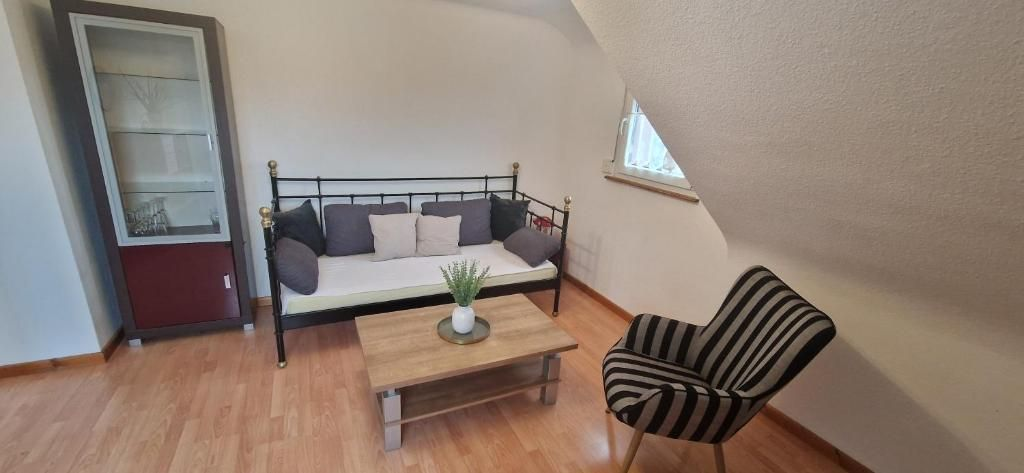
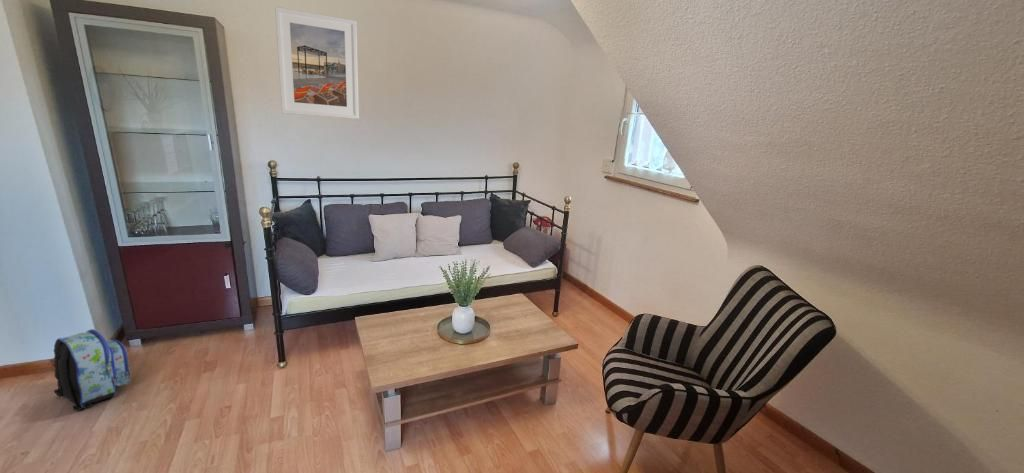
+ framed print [274,6,360,120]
+ backpack [53,328,131,412]
